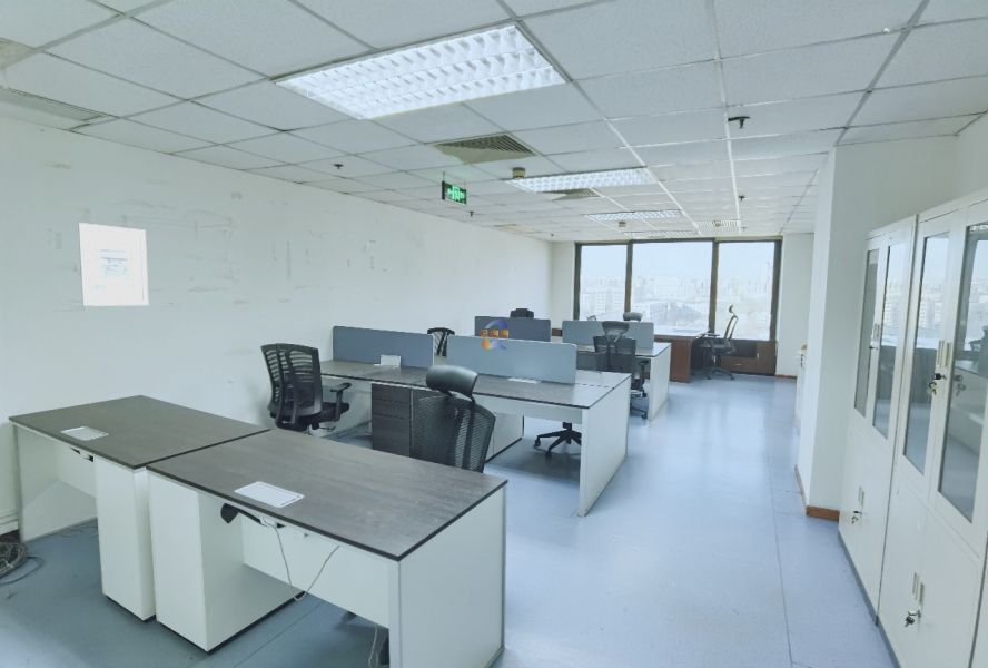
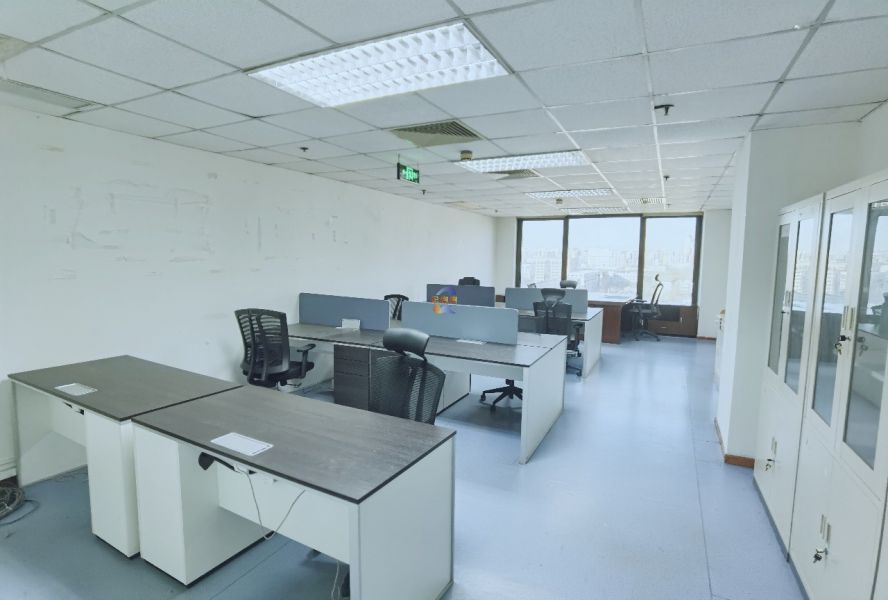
- wall art [77,222,149,307]
